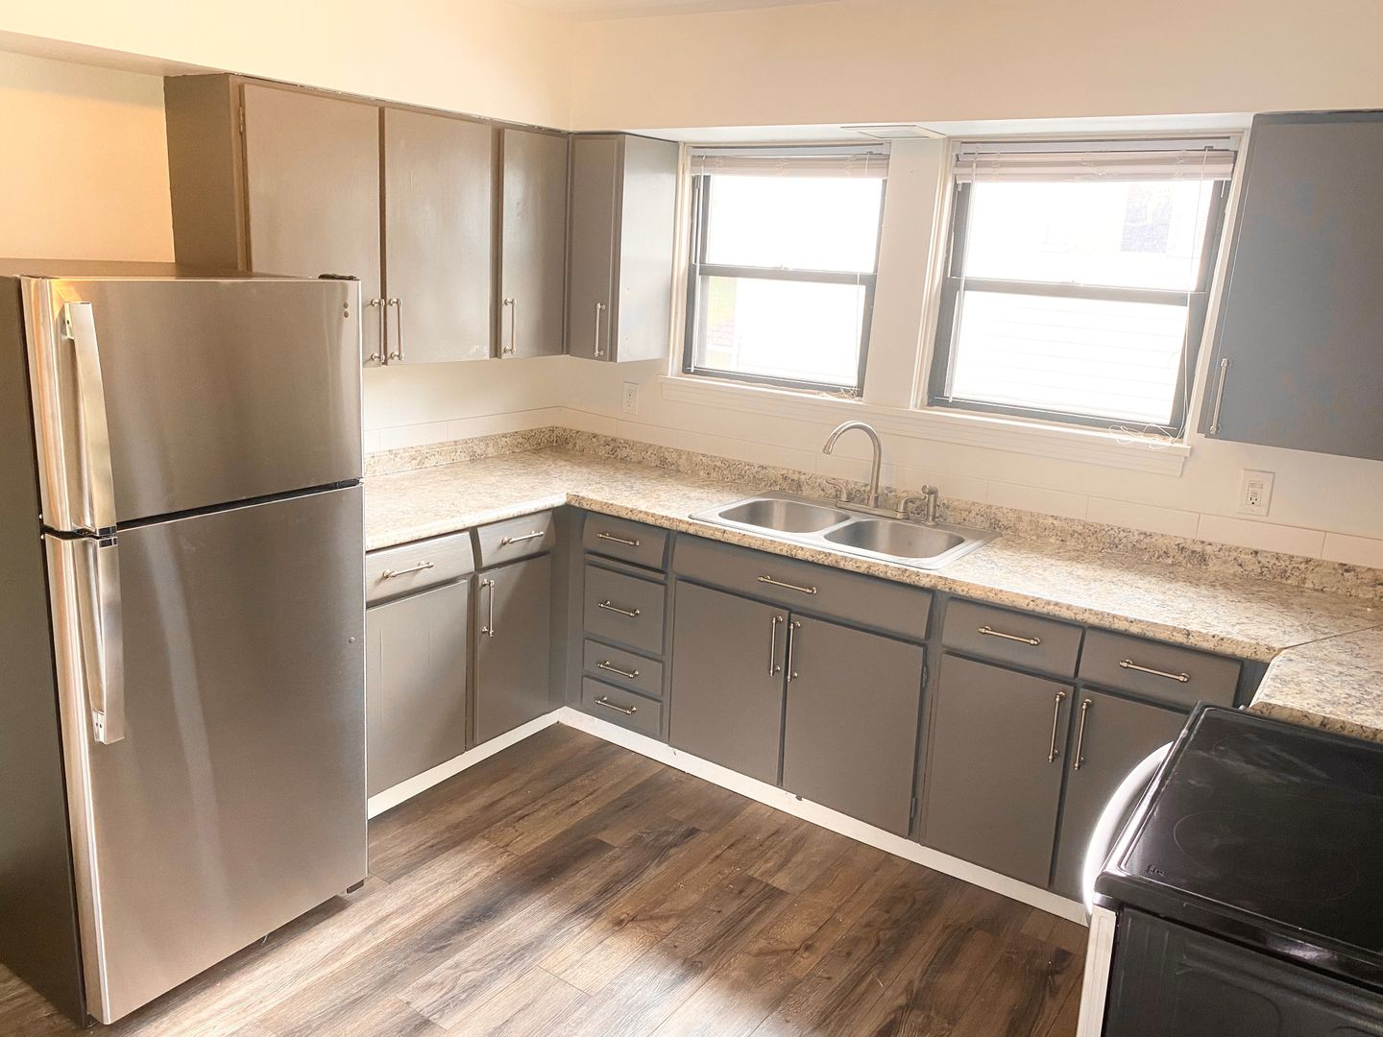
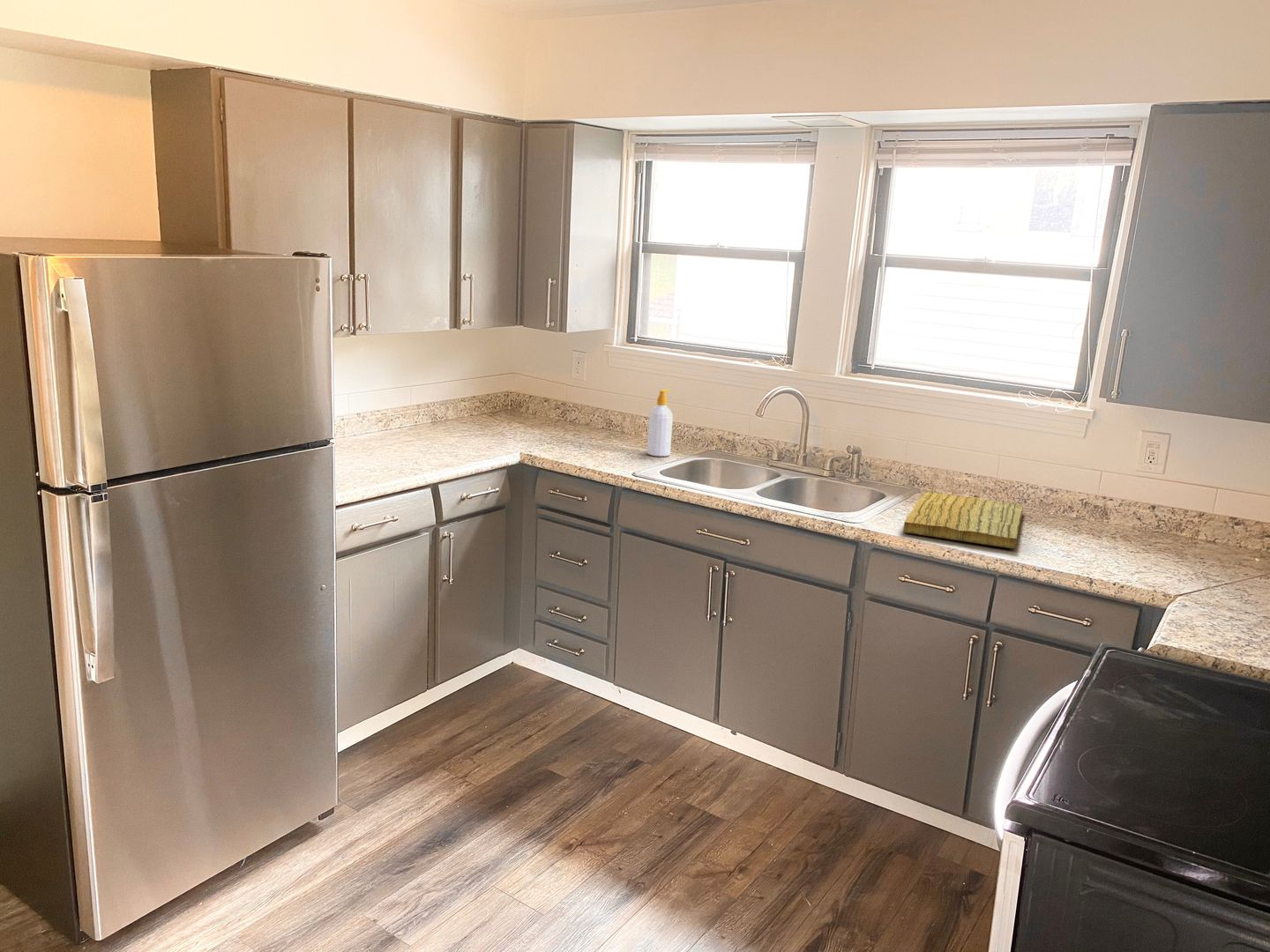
+ soap bottle [646,389,674,457]
+ cutting board [902,490,1024,550]
